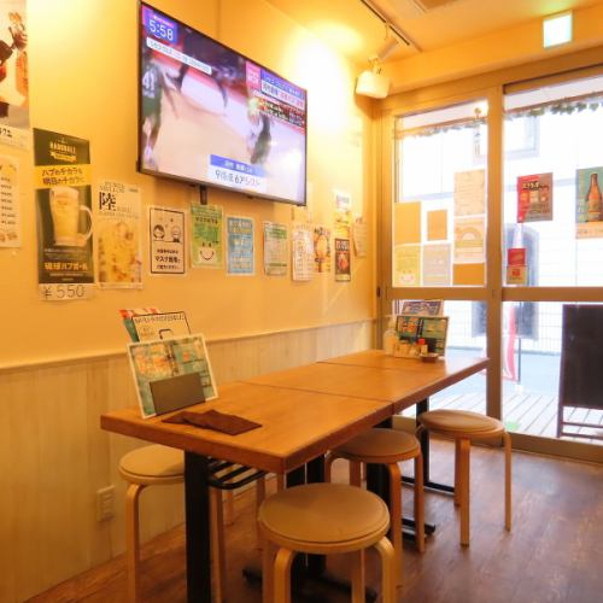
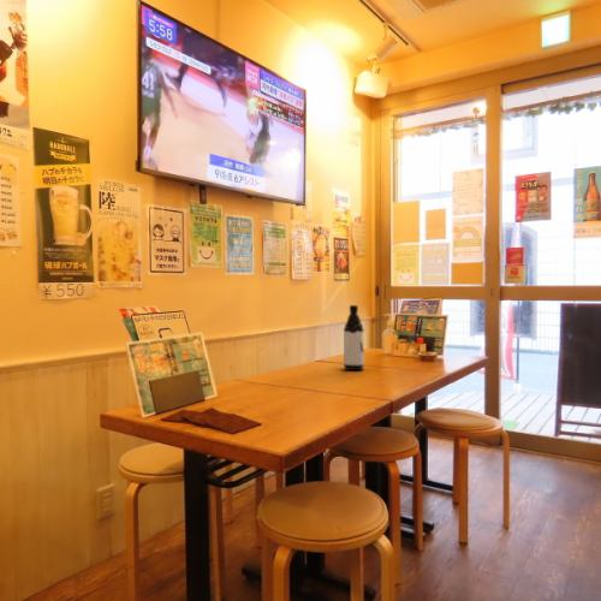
+ water bottle [343,304,365,371]
